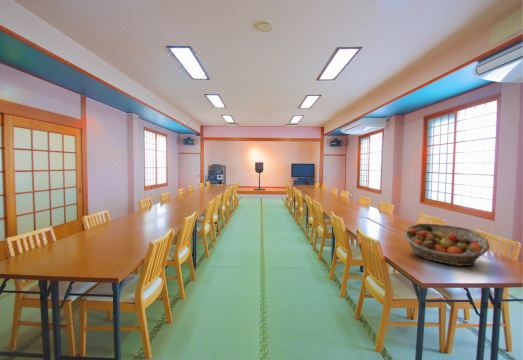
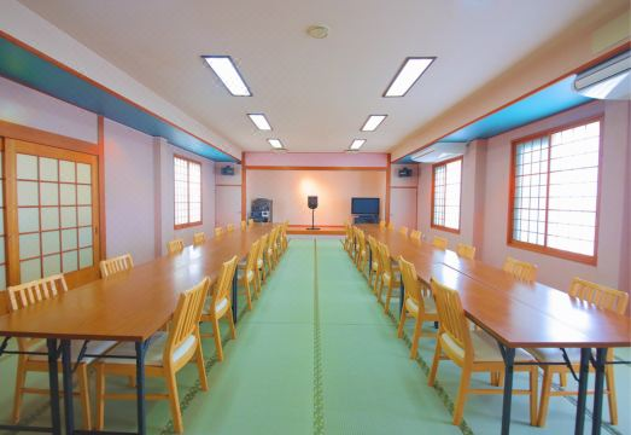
- fruit basket [403,222,491,267]
